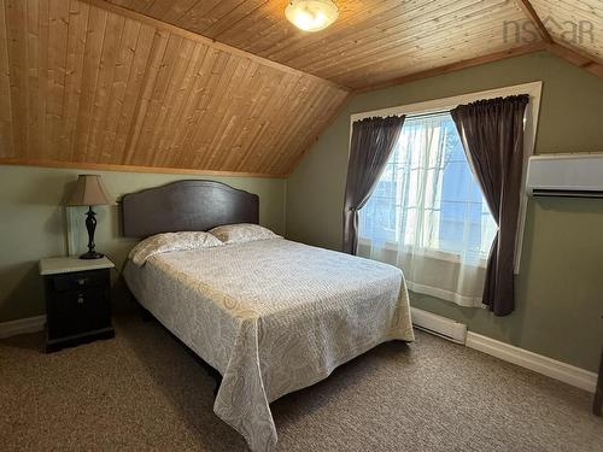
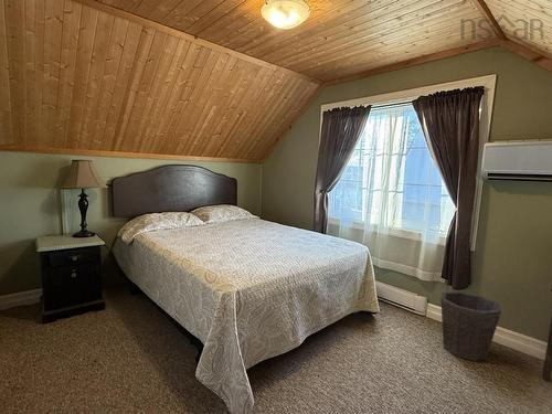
+ waste bin [439,290,502,362]
